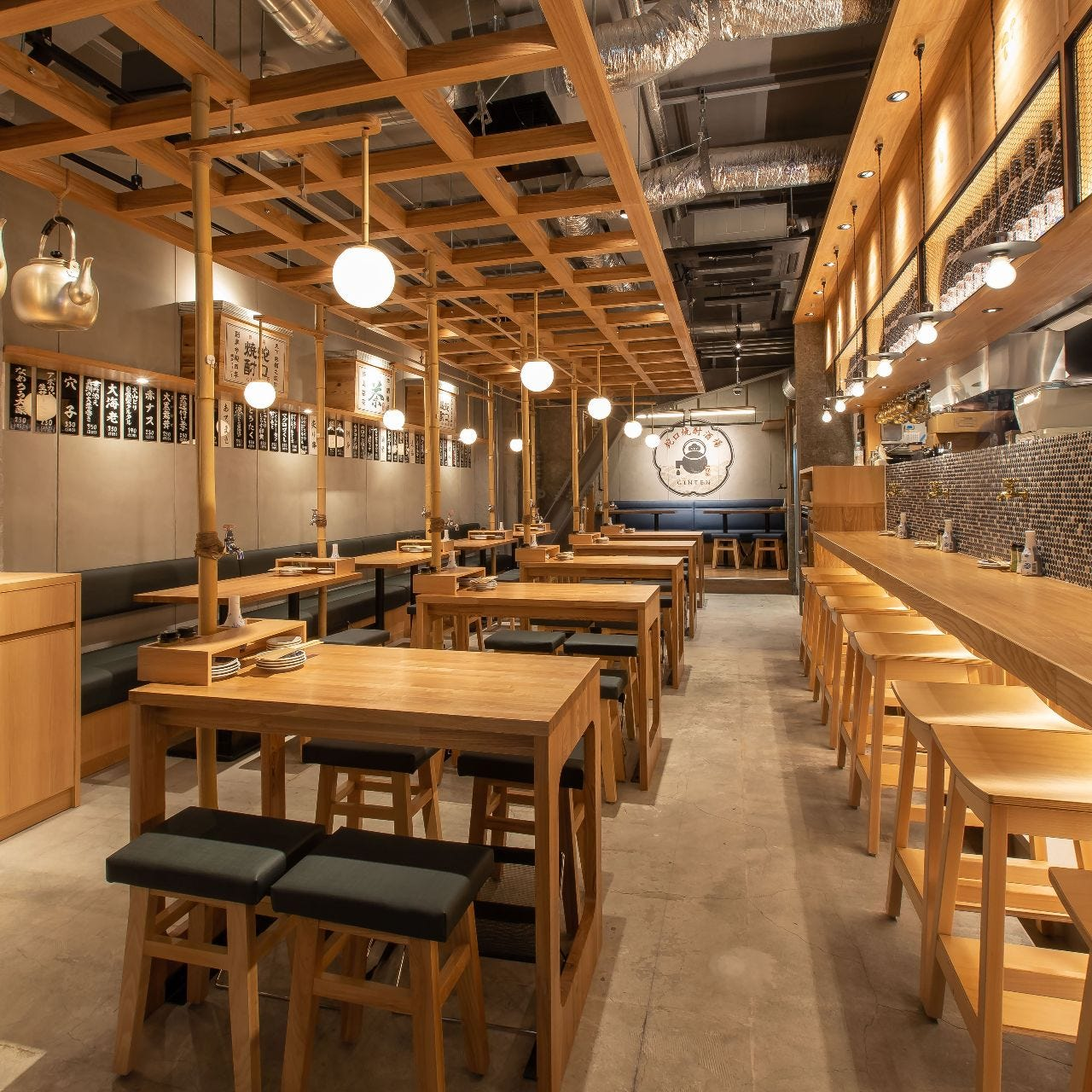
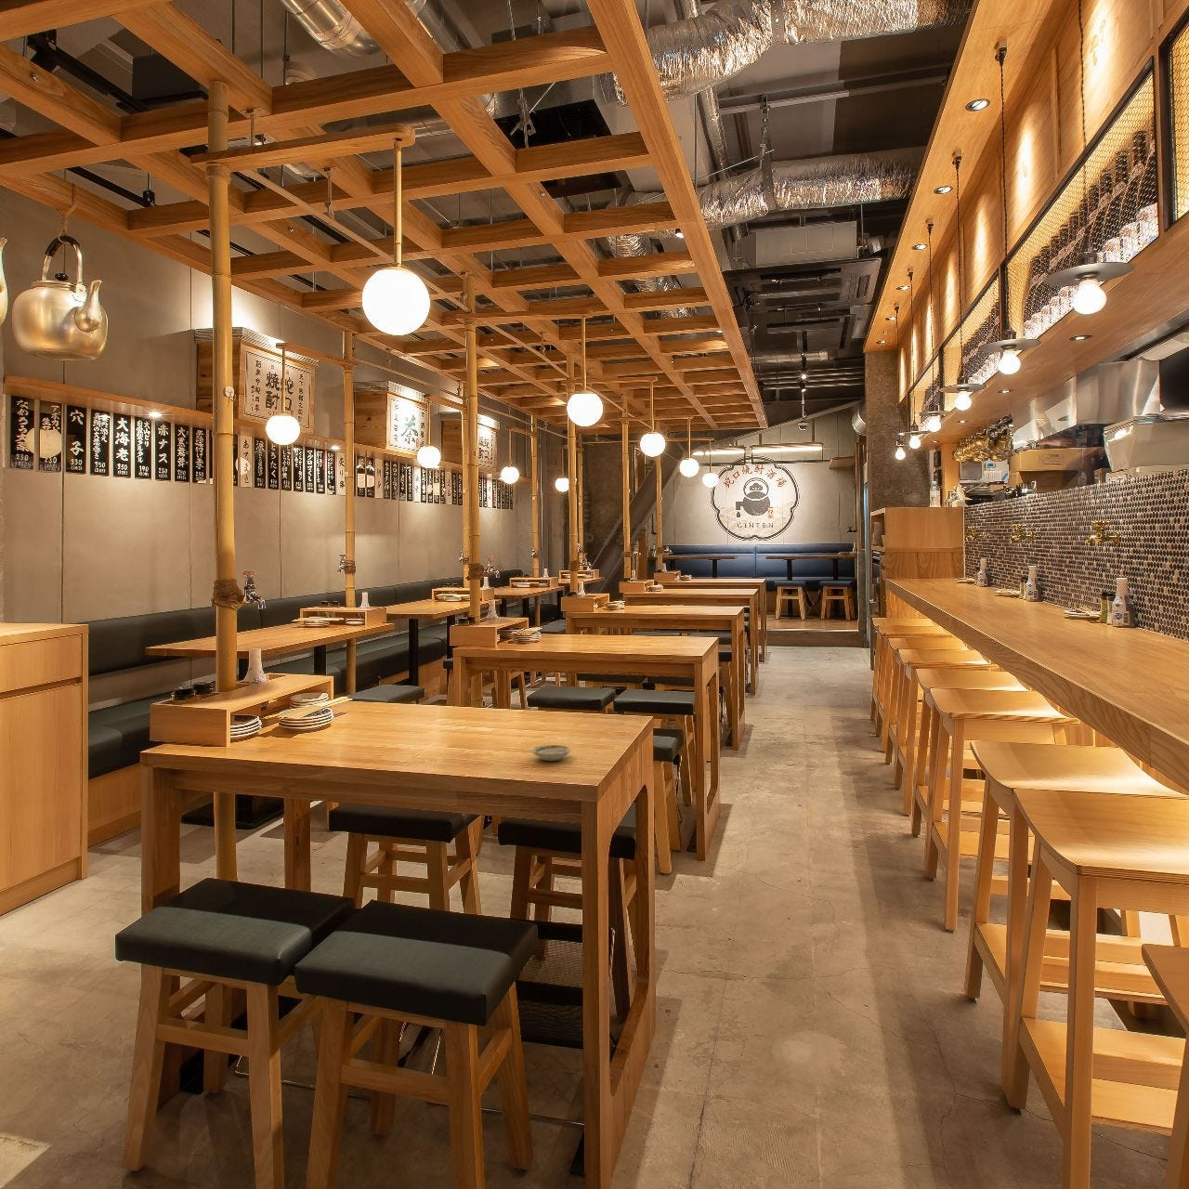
+ saucer [530,744,573,762]
